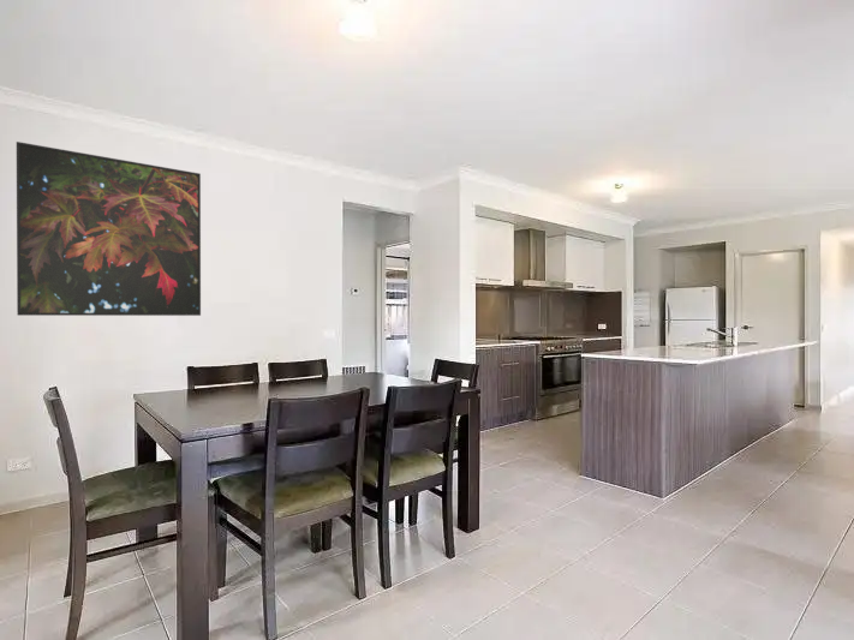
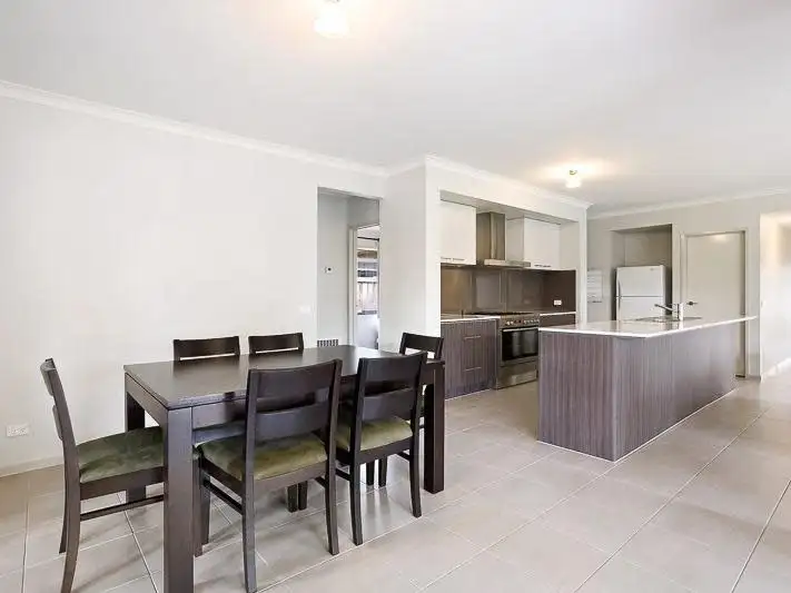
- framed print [16,140,202,317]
